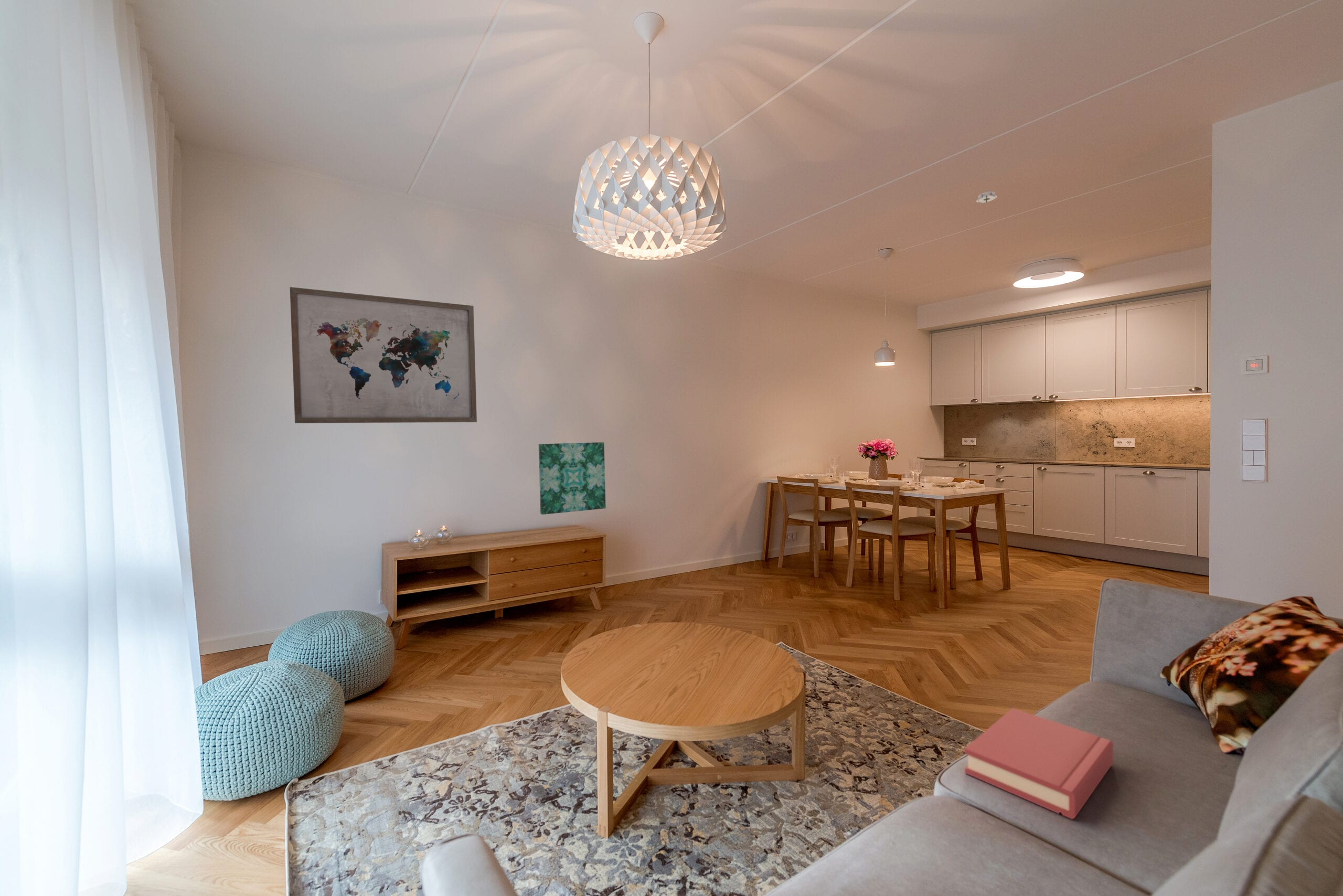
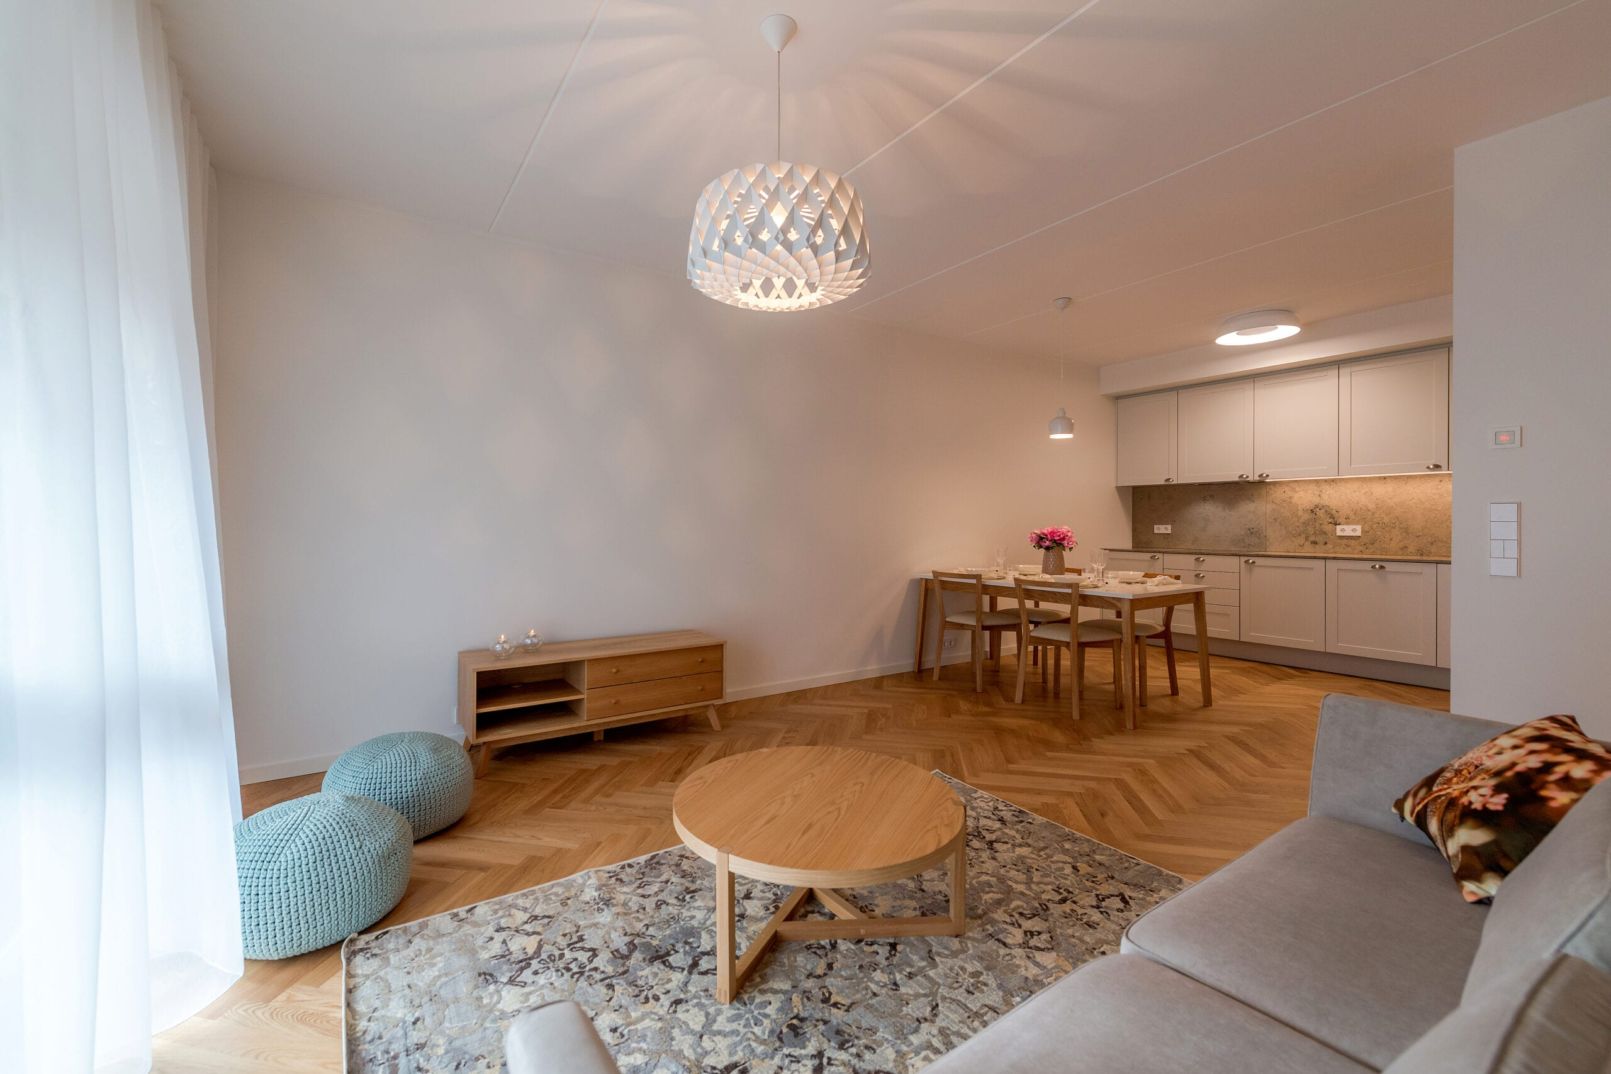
- hardback book [964,708,1114,819]
- smoke detector [976,191,997,205]
- wall art [290,286,477,424]
- wall art [538,442,606,515]
